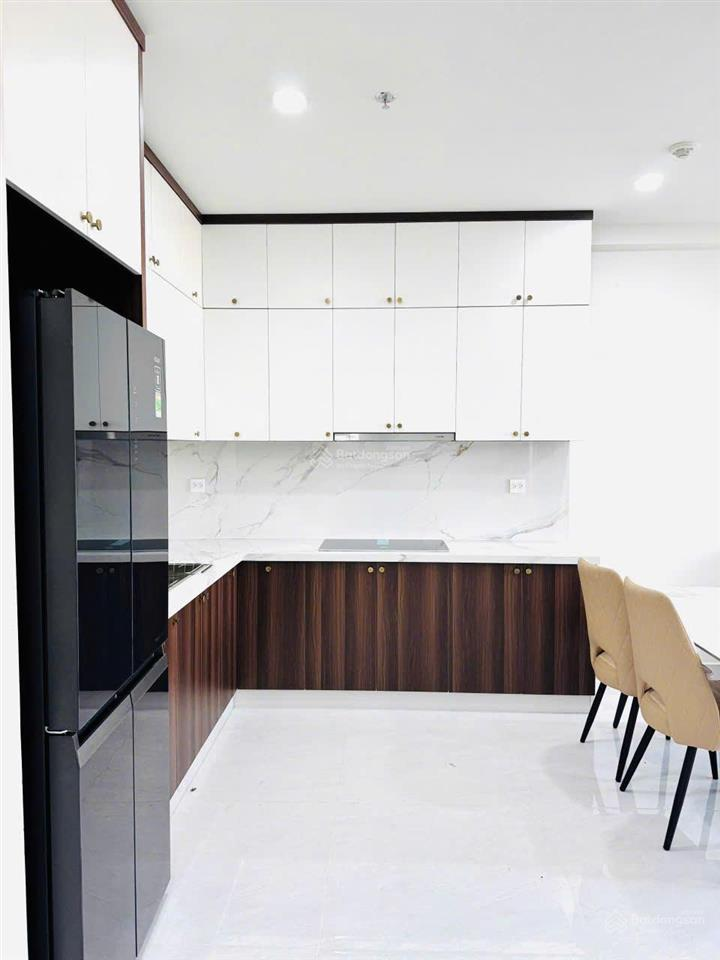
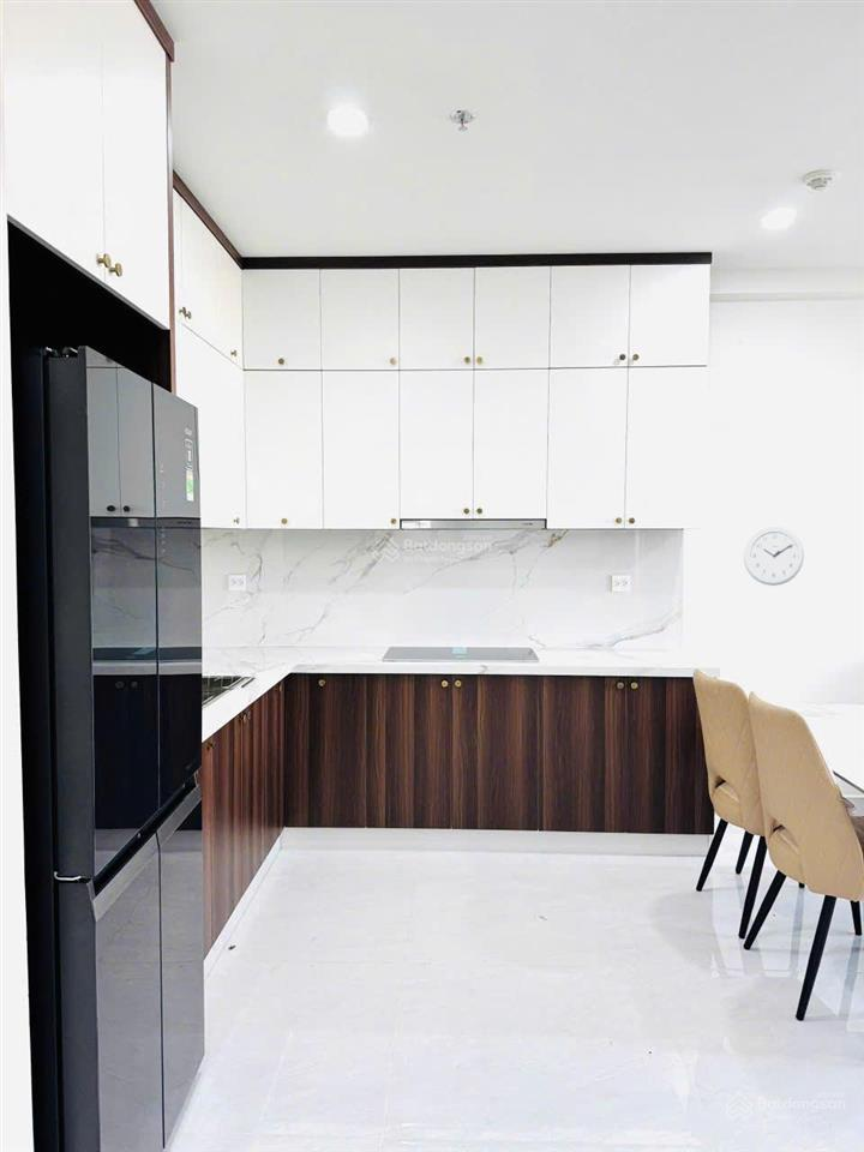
+ wall clock [743,526,805,587]
